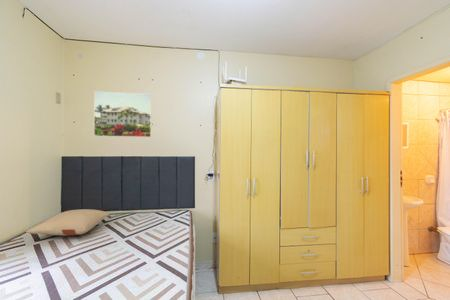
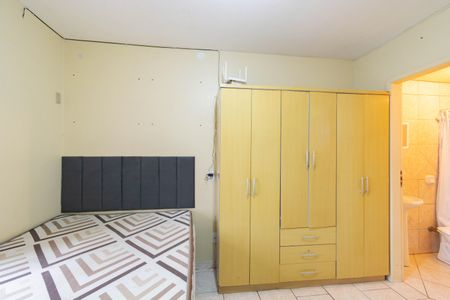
- pillow [25,208,110,237]
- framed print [93,90,153,138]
